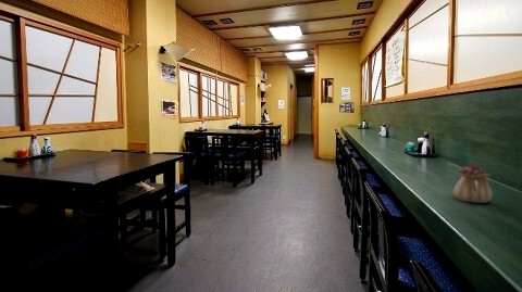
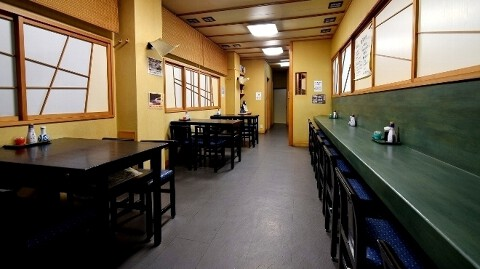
- teapot [452,161,494,204]
